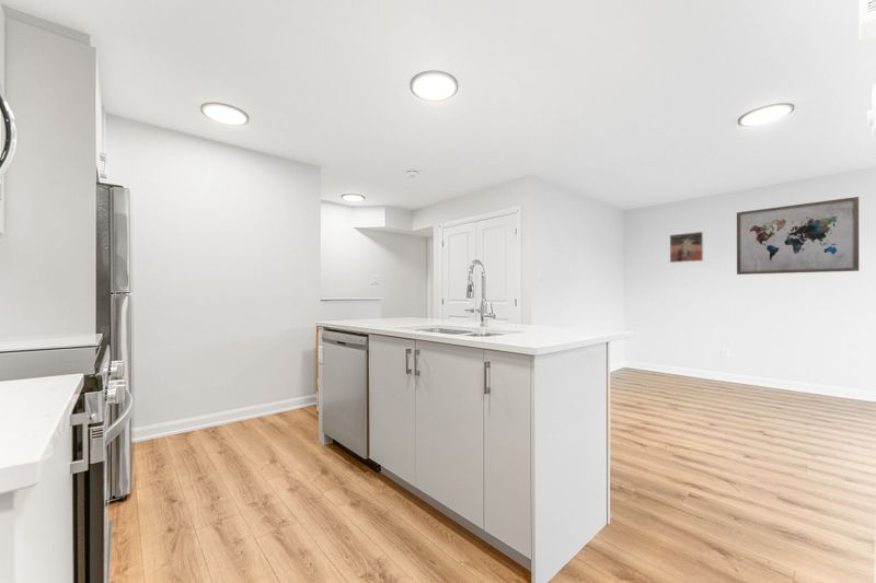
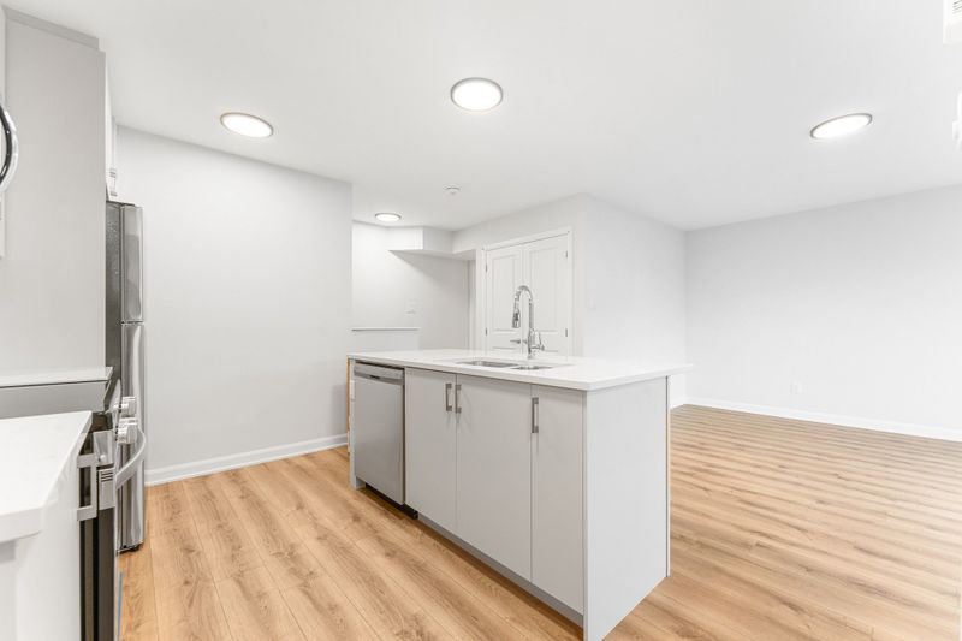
- wall art [736,196,860,276]
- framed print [669,231,704,264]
